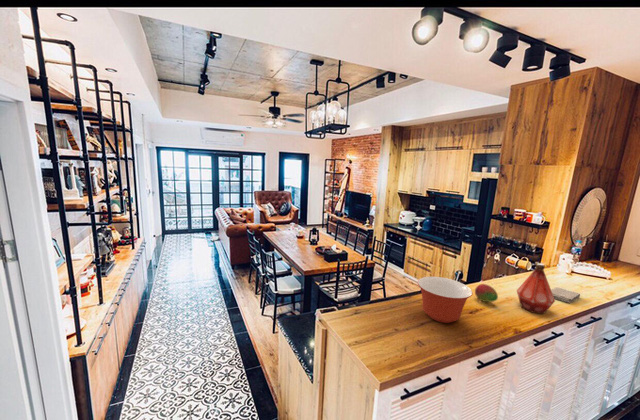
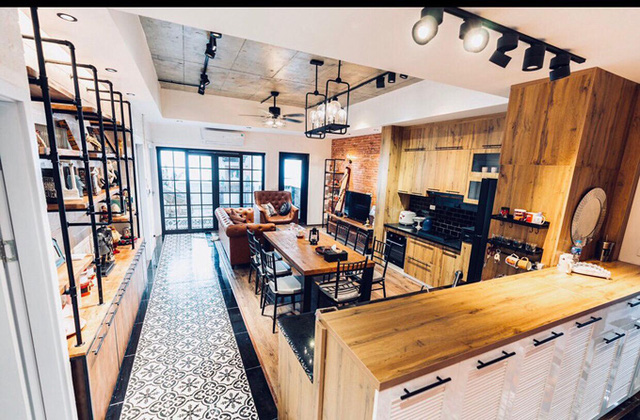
- bottle [516,264,556,315]
- fruit [474,283,499,303]
- mixing bowl [417,276,473,324]
- washcloth [551,286,581,304]
